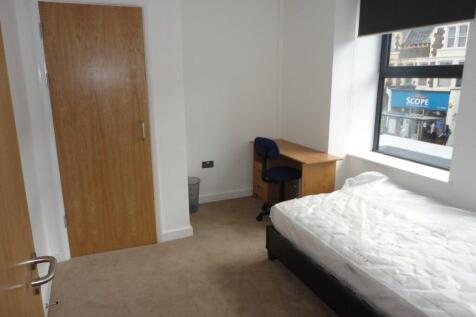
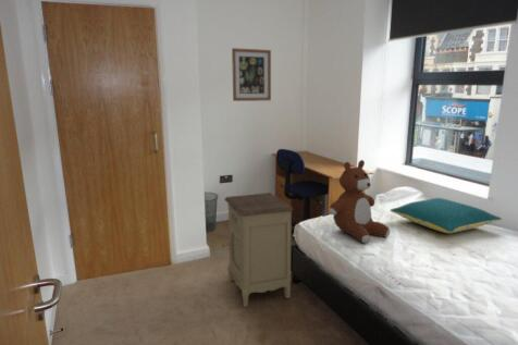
+ nightstand [221,192,294,308]
+ wall art [231,47,272,102]
+ teddy bear [328,159,392,244]
+ pillow [388,197,503,234]
